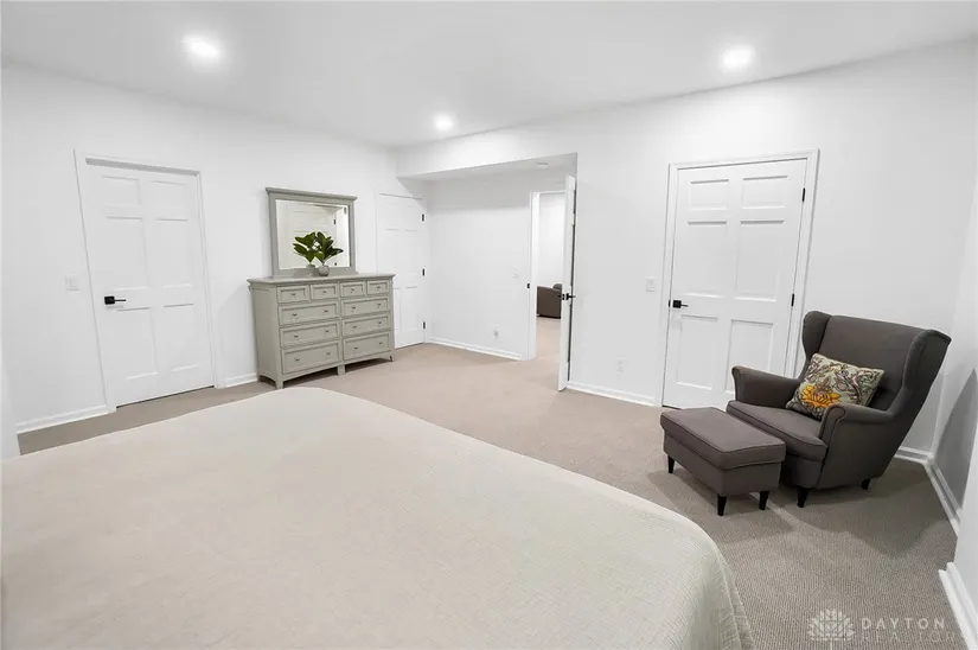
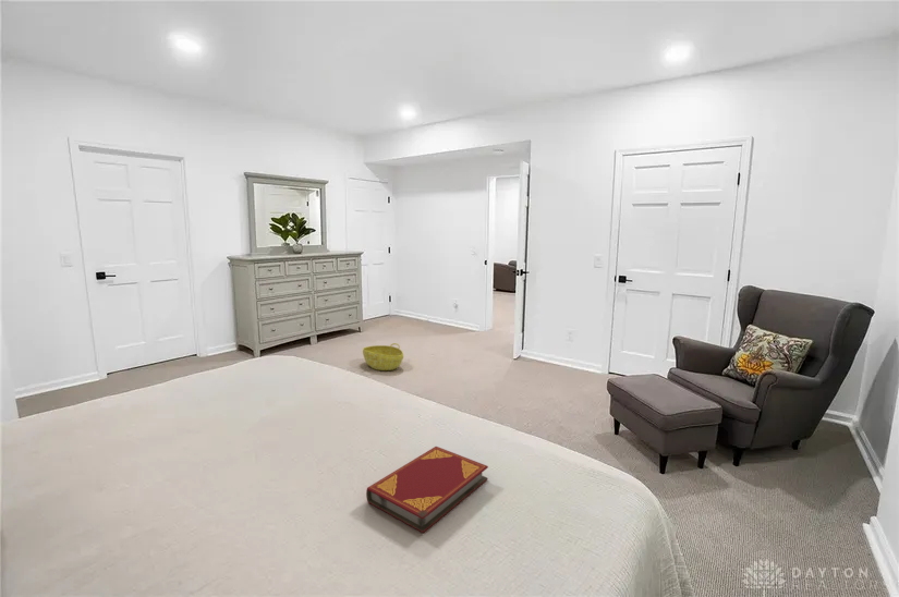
+ basket [362,342,404,371]
+ hardback book [365,446,489,534]
